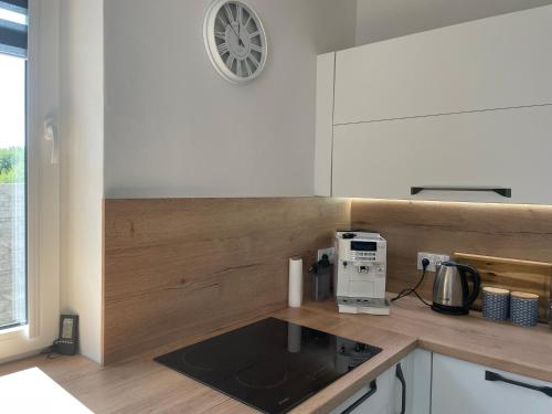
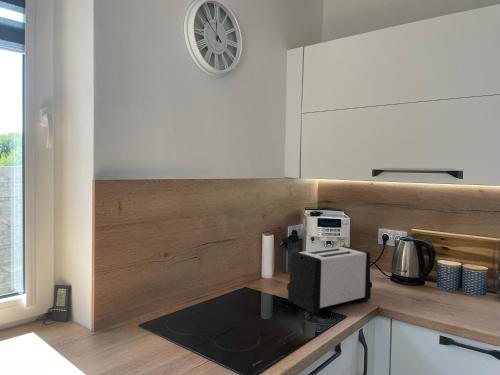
+ toaster [286,245,373,315]
